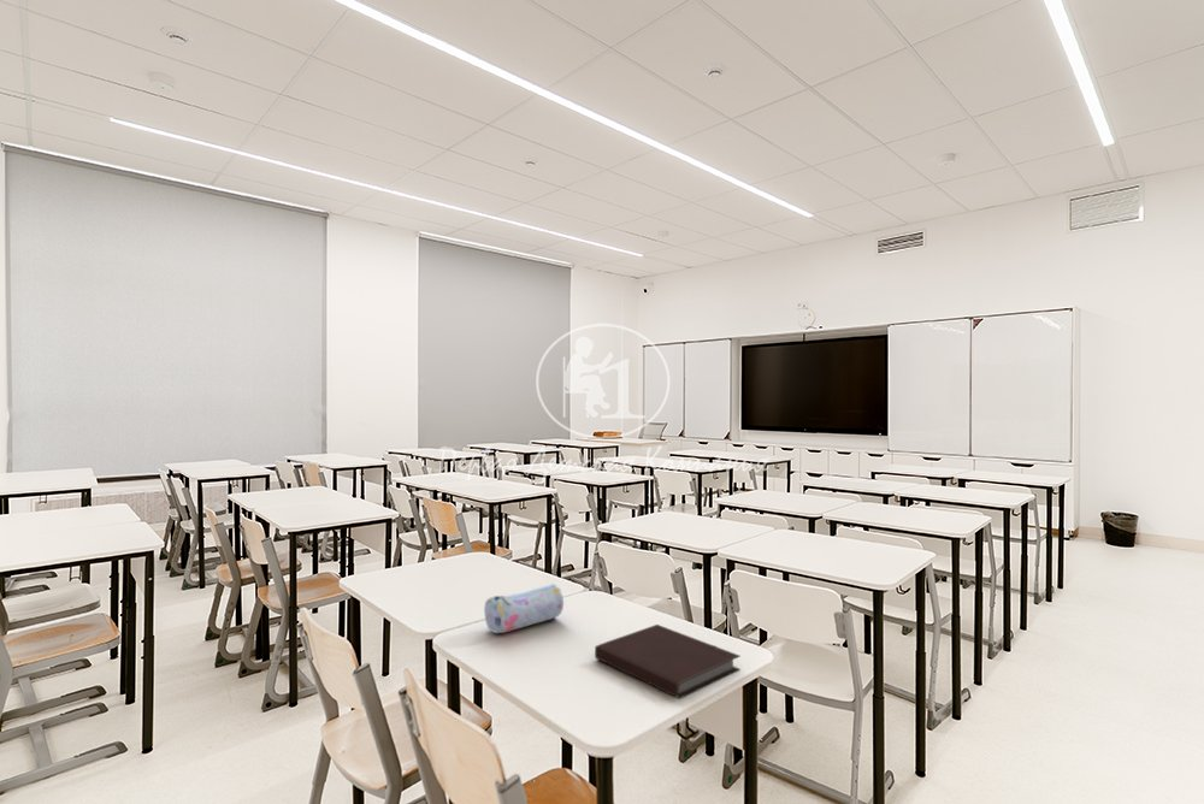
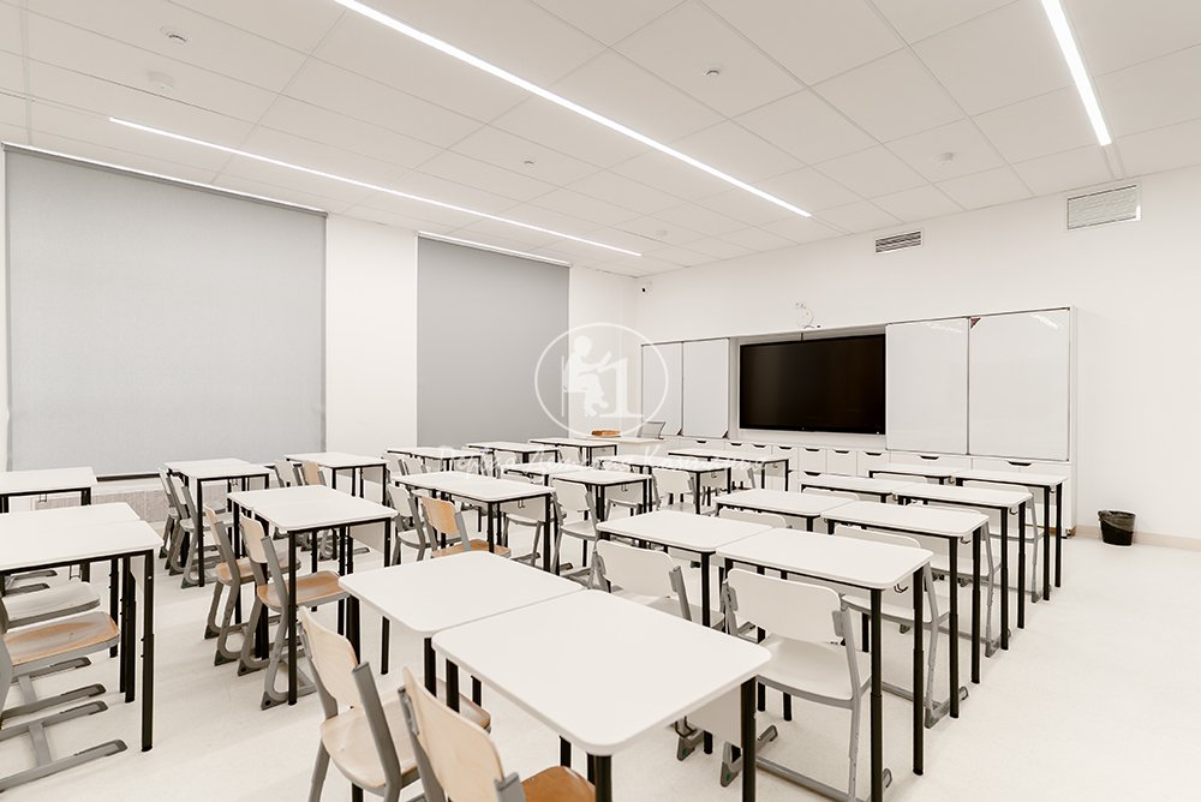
- pencil case [483,583,565,634]
- notebook [594,623,742,699]
